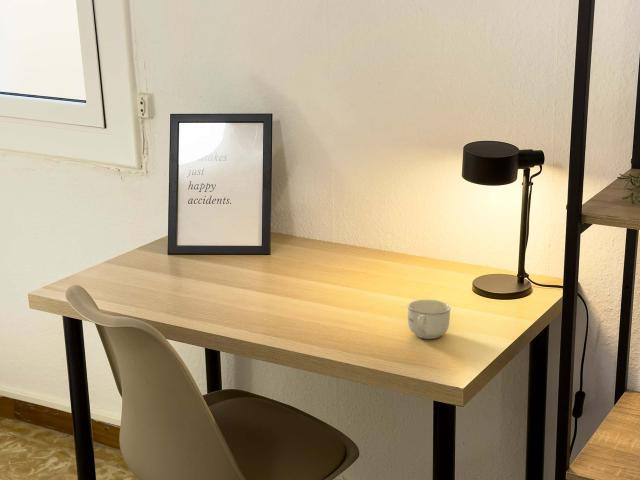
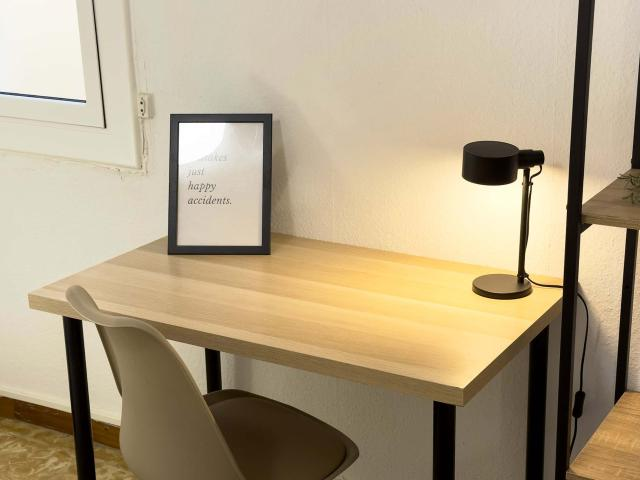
- cup [407,299,452,340]
